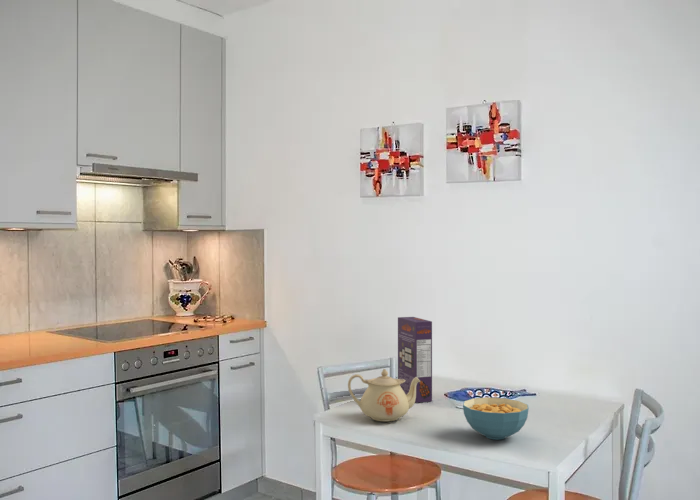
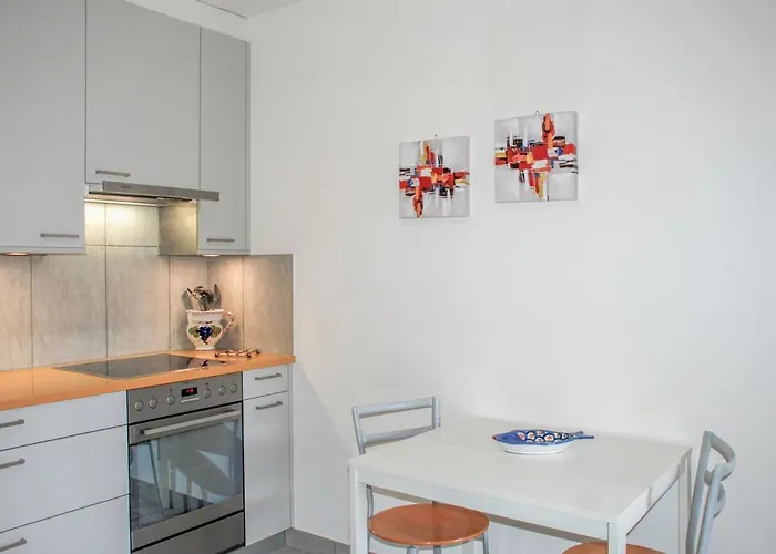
- cereal bowl [462,396,529,441]
- cereal box [397,316,433,404]
- teapot [347,368,420,422]
